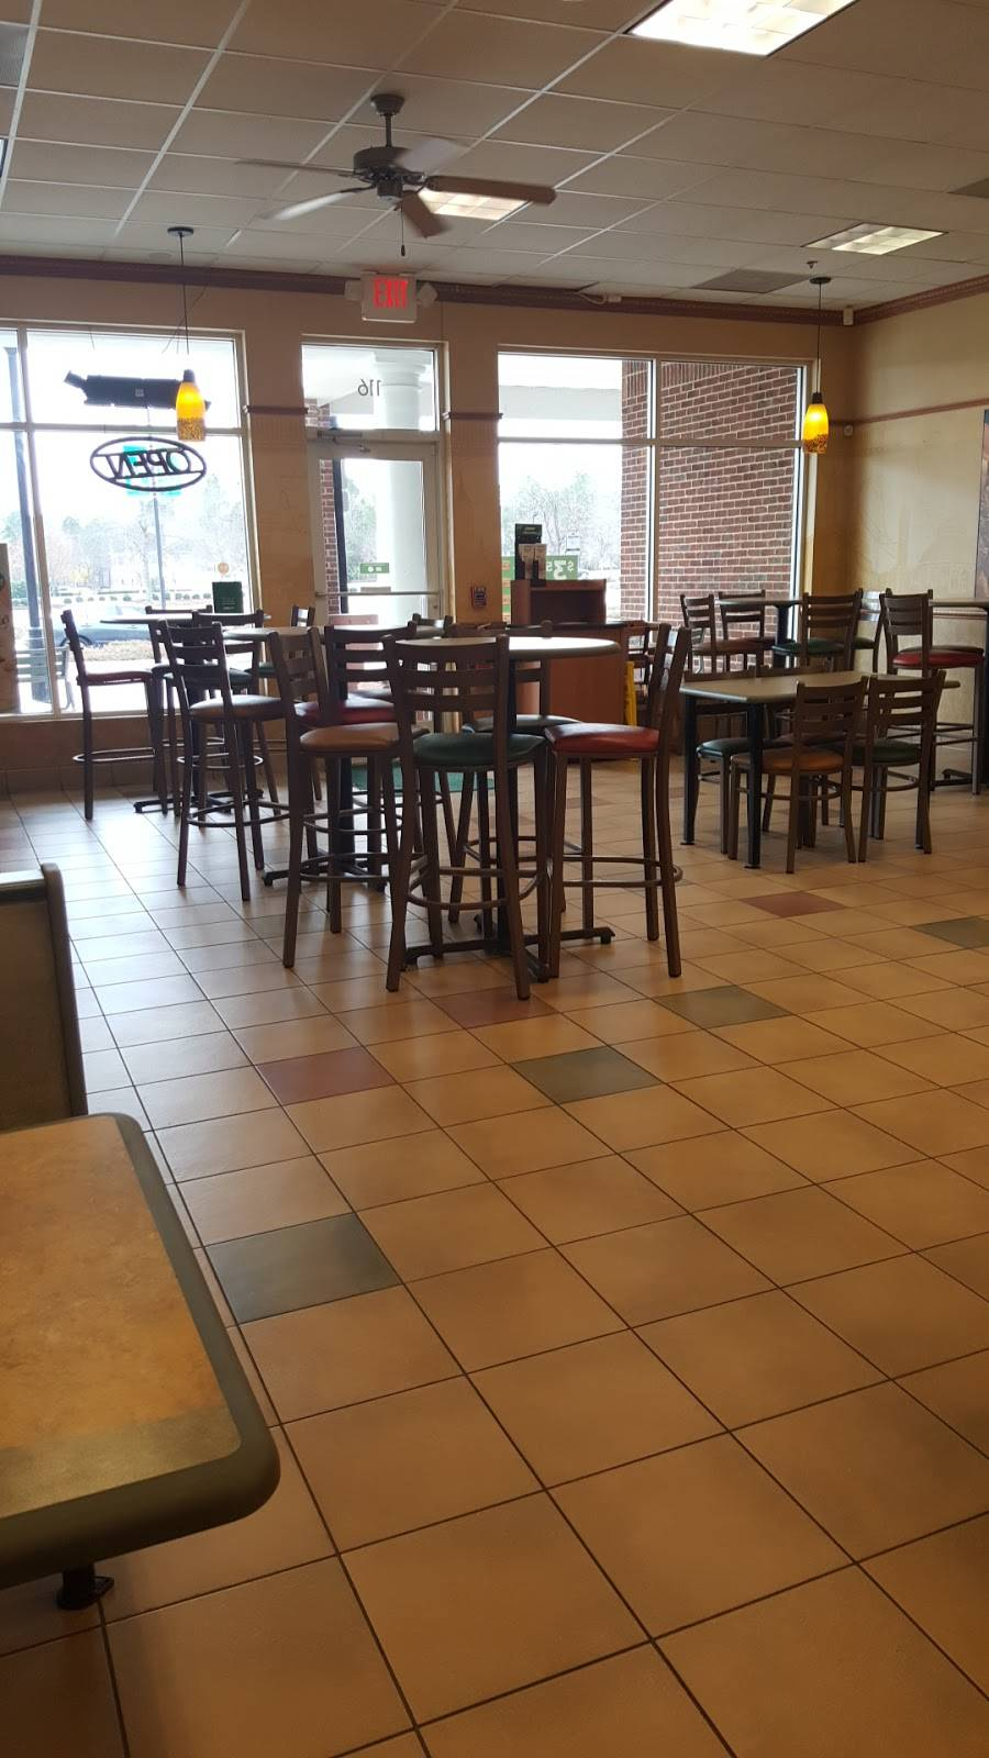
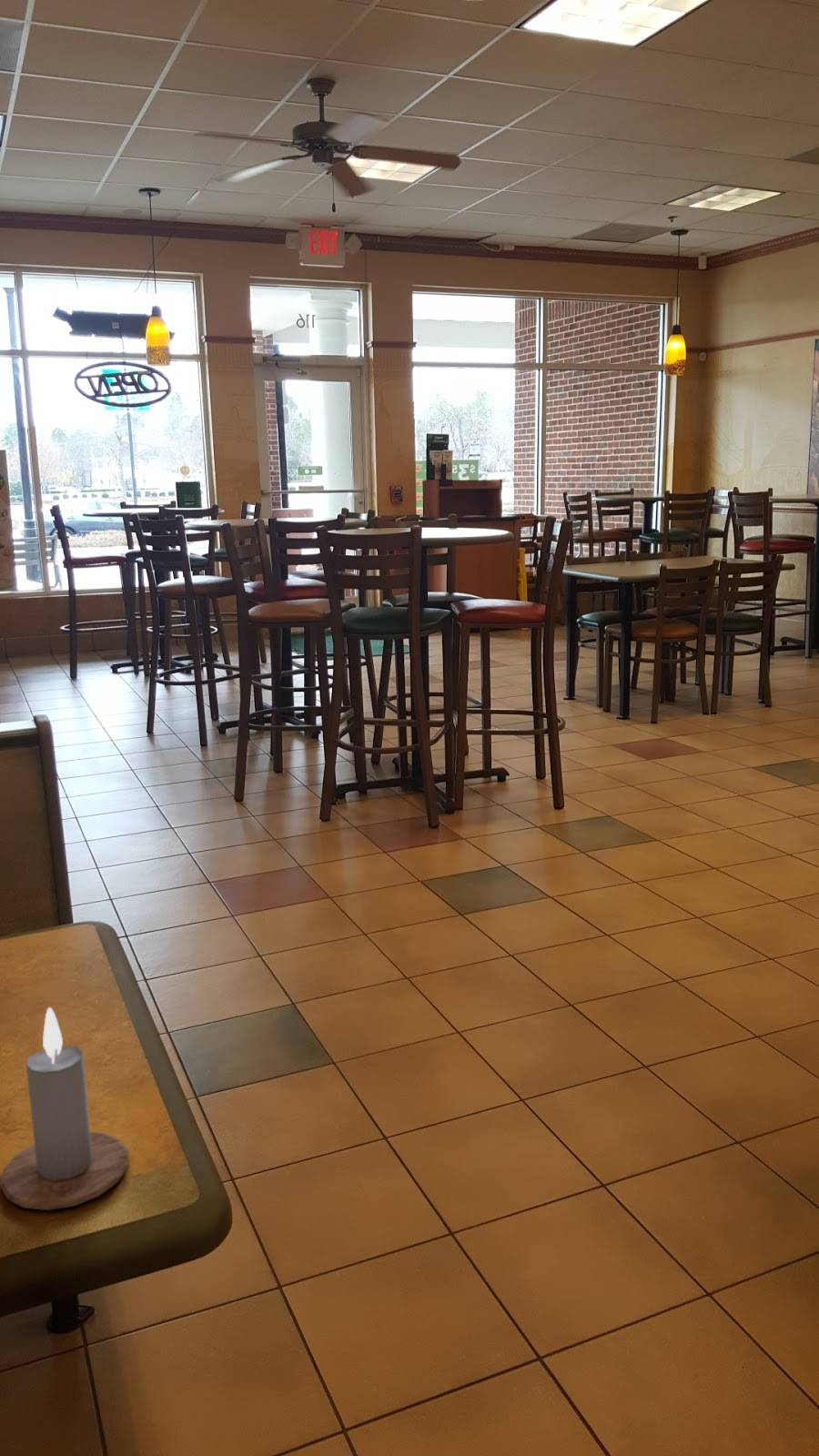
+ candle [0,1006,129,1211]
